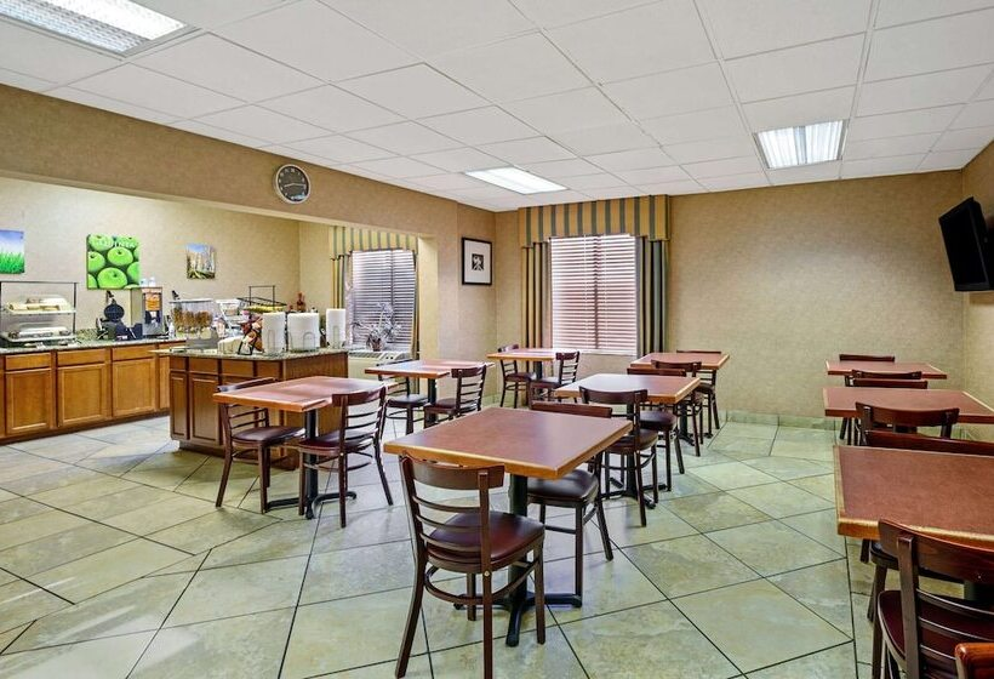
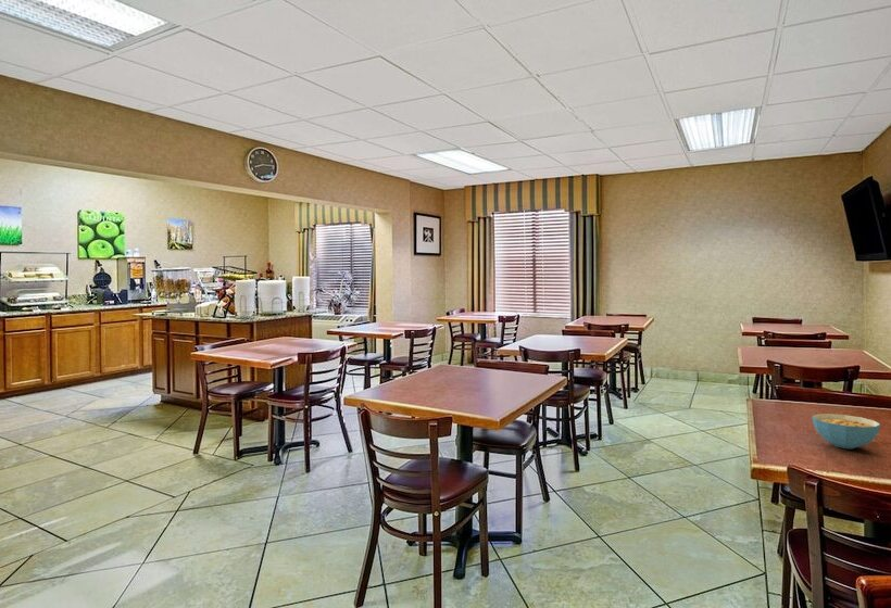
+ cereal bowl [811,413,881,449]
